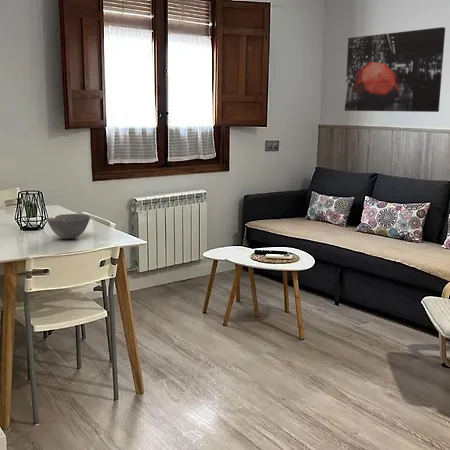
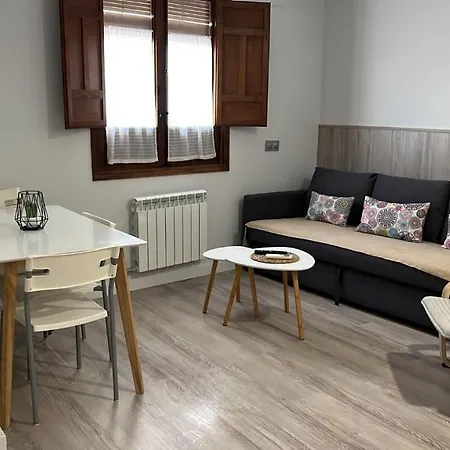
- wall art [344,26,446,113]
- bowl [46,213,91,240]
